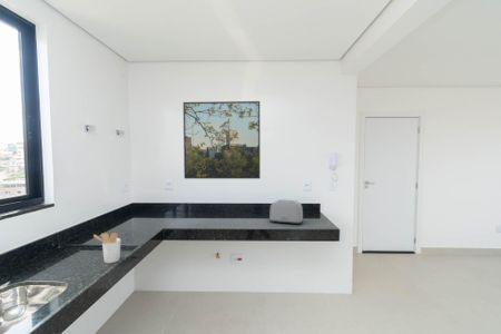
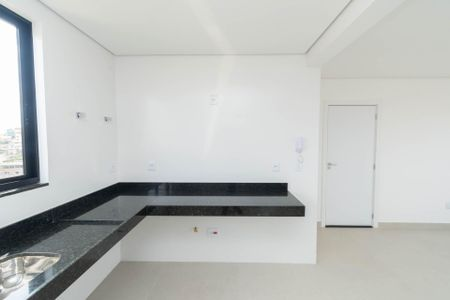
- toaster [268,198,304,226]
- utensil holder [92,232,121,264]
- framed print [183,100,262,179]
